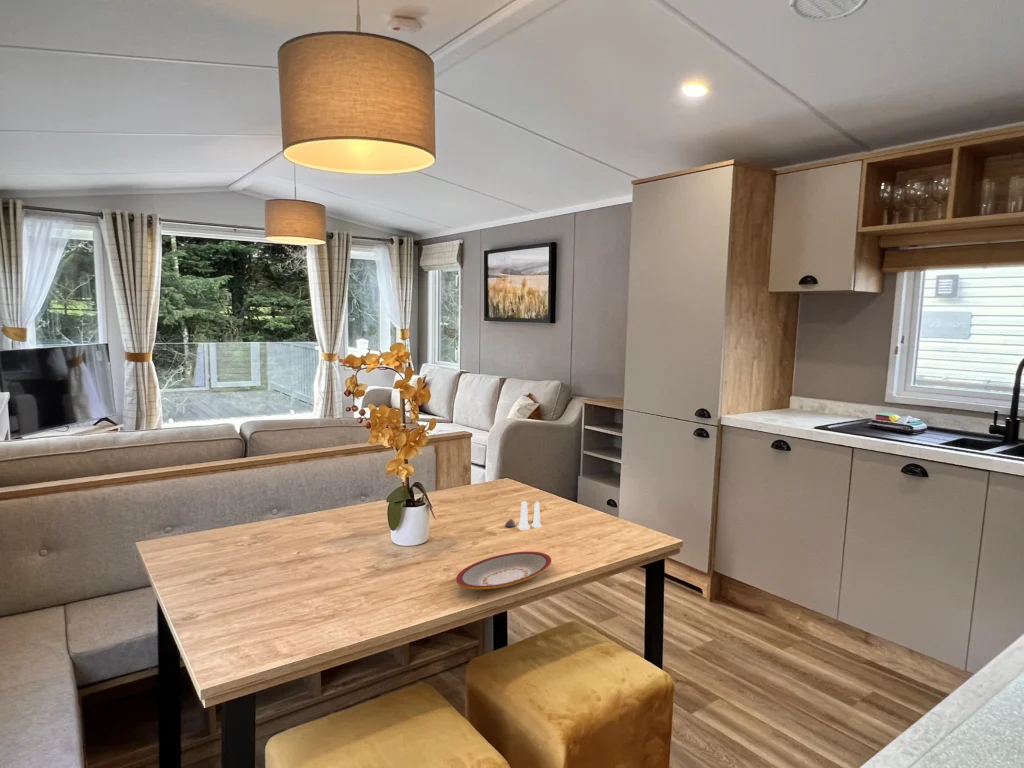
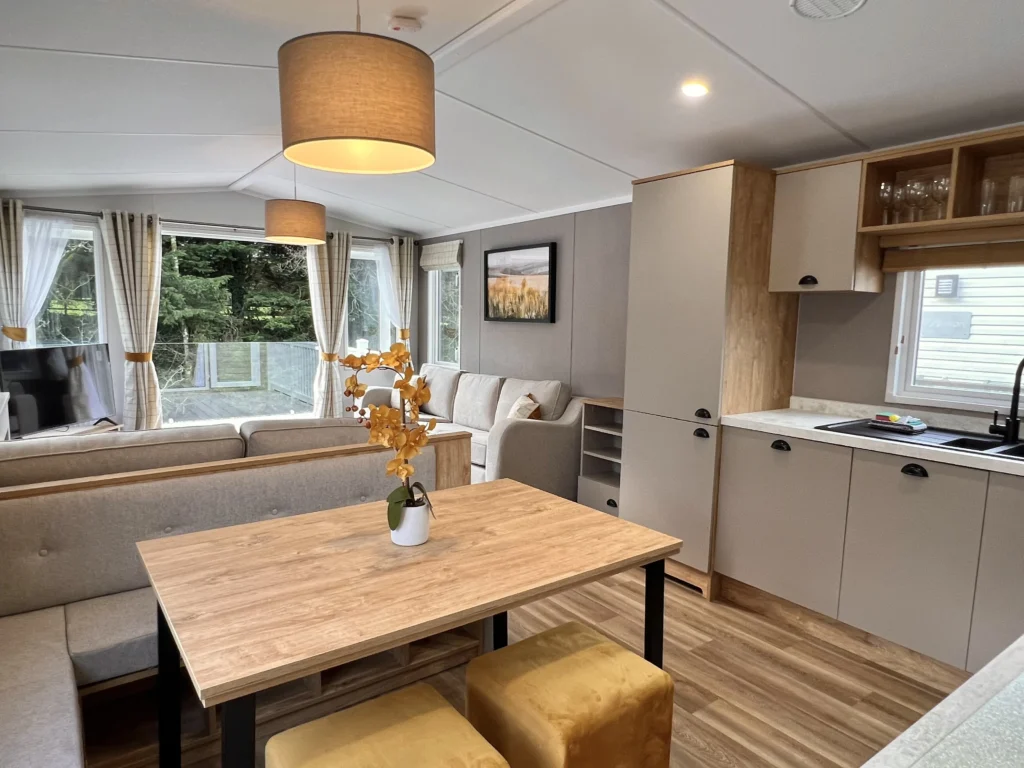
- plate [455,551,552,590]
- salt and pepper shaker set [504,500,543,531]
